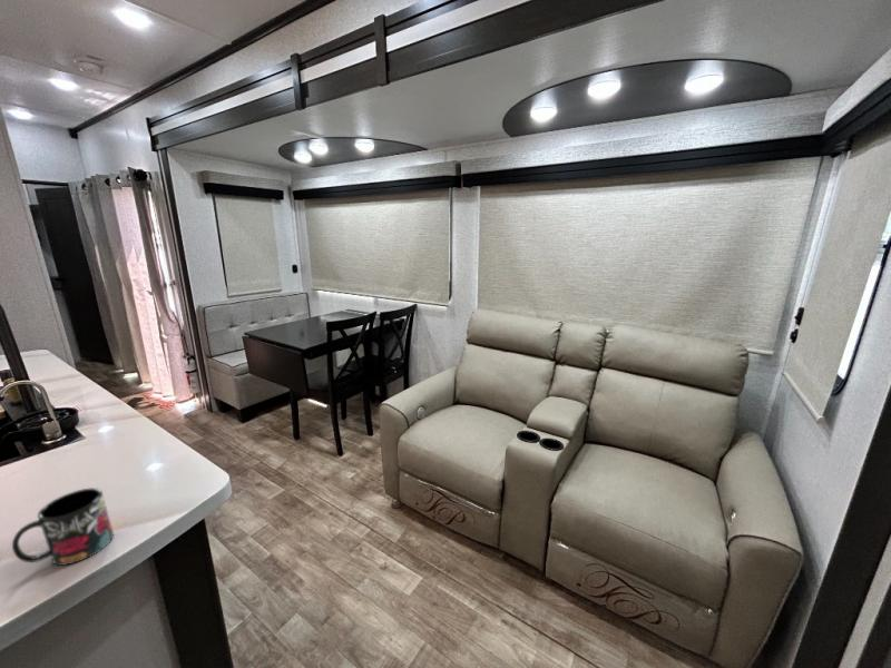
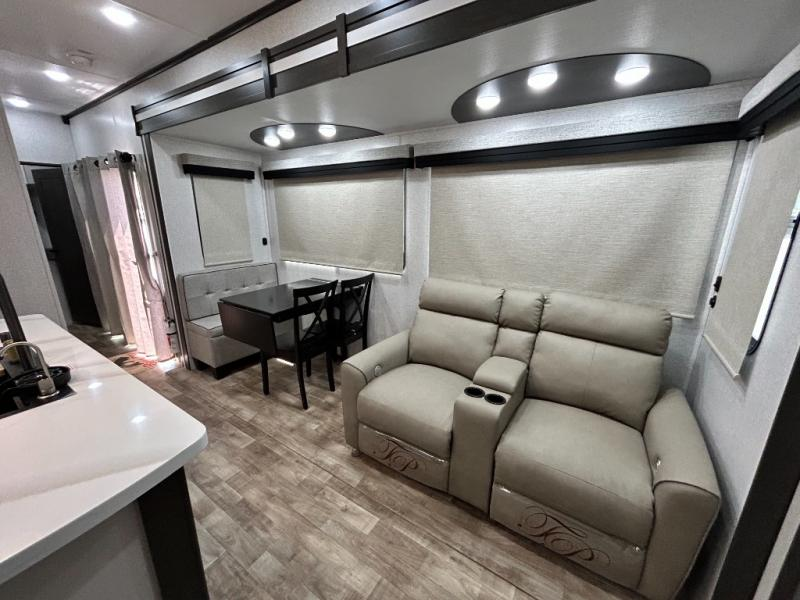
- mug [11,487,115,567]
